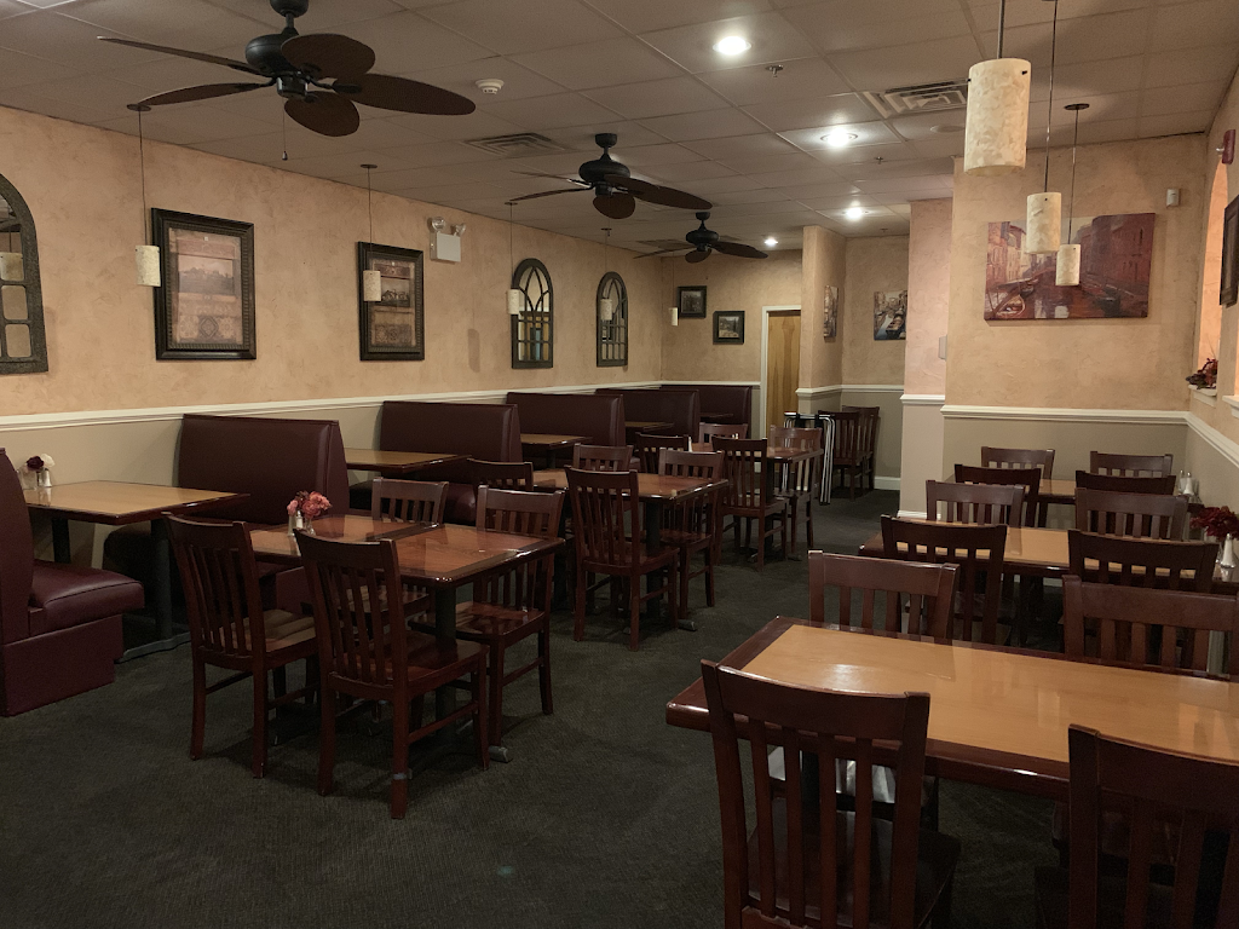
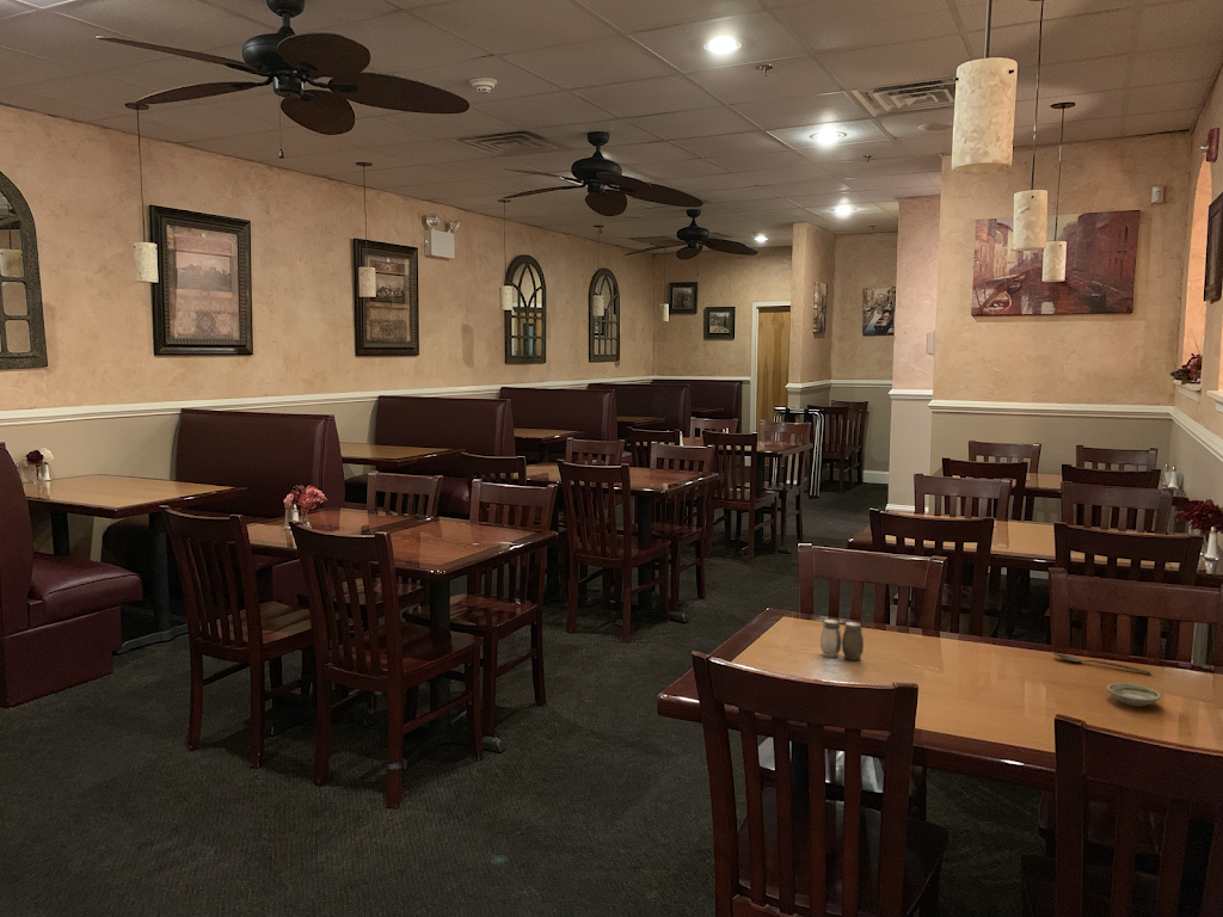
+ salt and pepper shaker [819,618,865,661]
+ spoon [1052,652,1153,675]
+ saucer [1106,682,1162,707]
